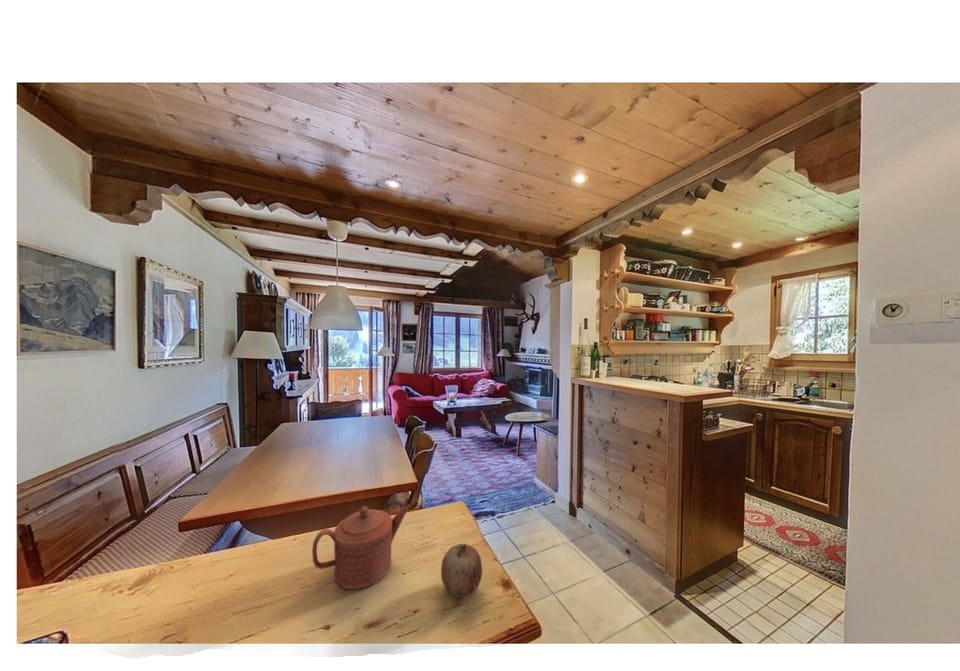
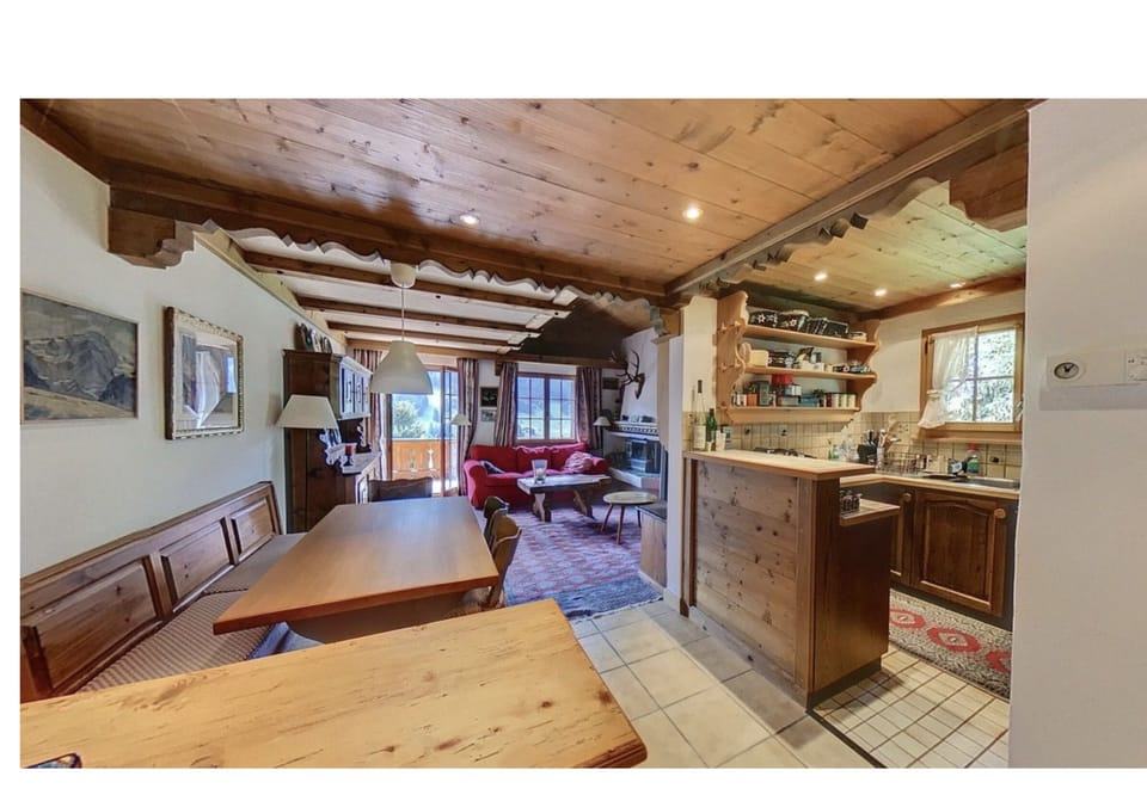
- teapot [311,503,410,590]
- fruit [440,542,483,598]
